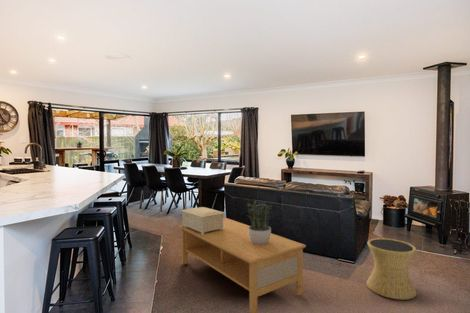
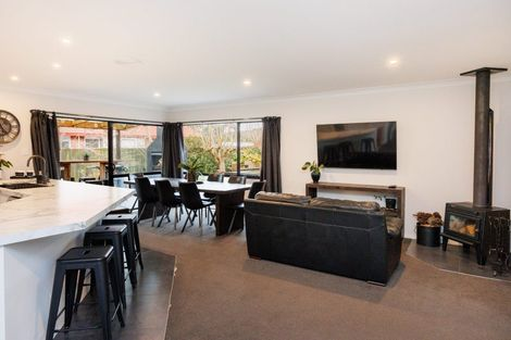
- coffee table [178,217,307,313]
- potted plant [245,199,274,245]
- side table [365,237,418,301]
- decorative box [180,206,225,235]
